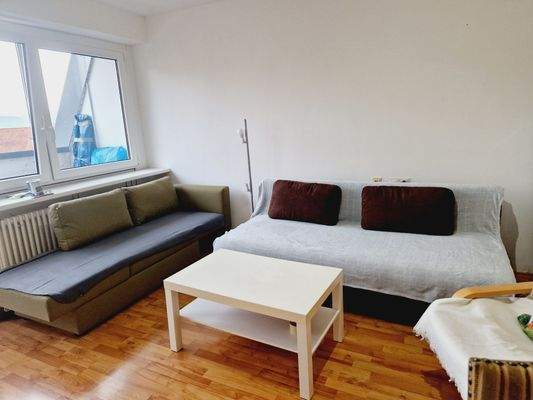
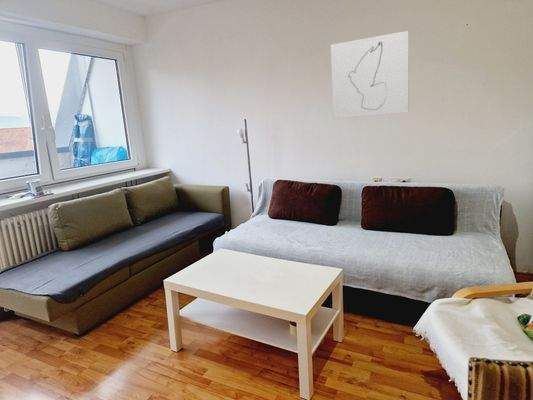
+ wall art [330,30,410,120]
